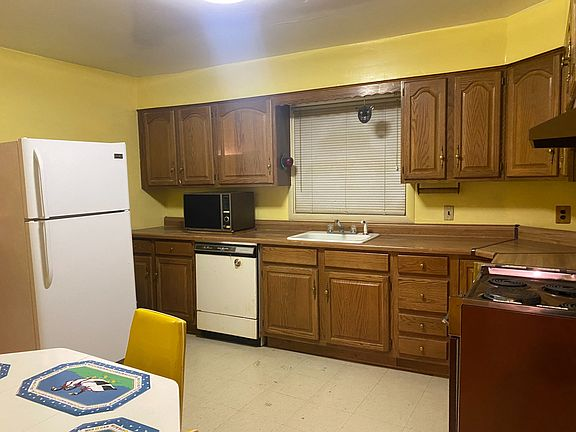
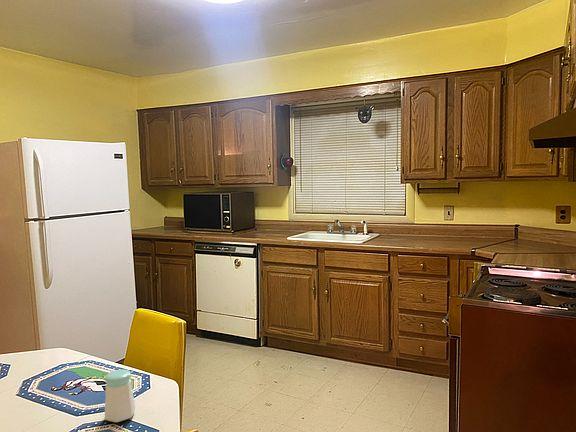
+ salt shaker [104,368,136,423]
